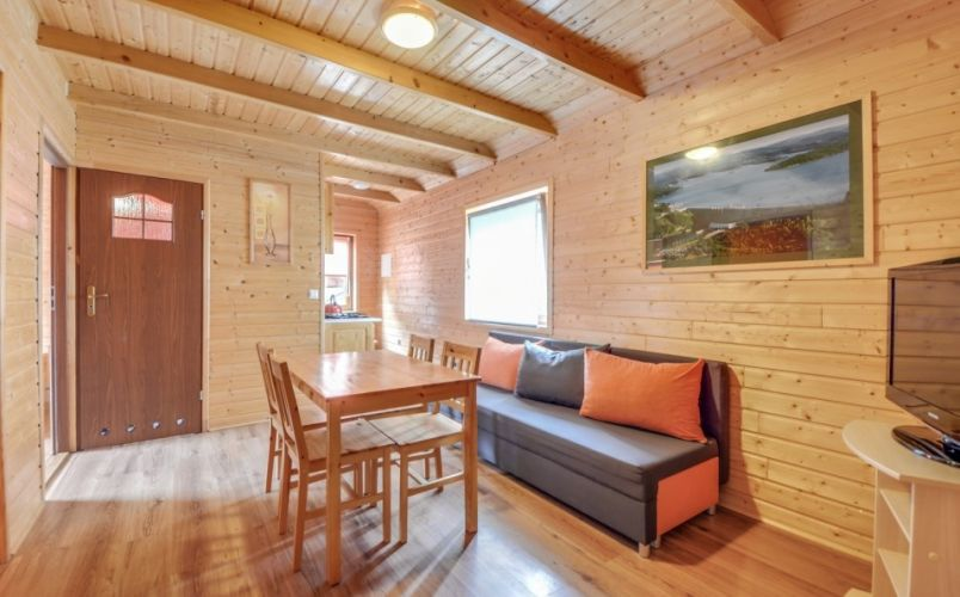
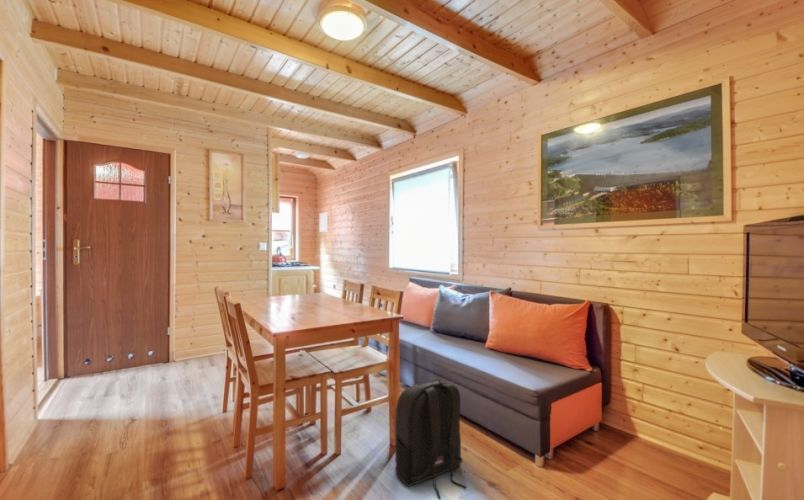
+ backpack [394,378,467,500]
